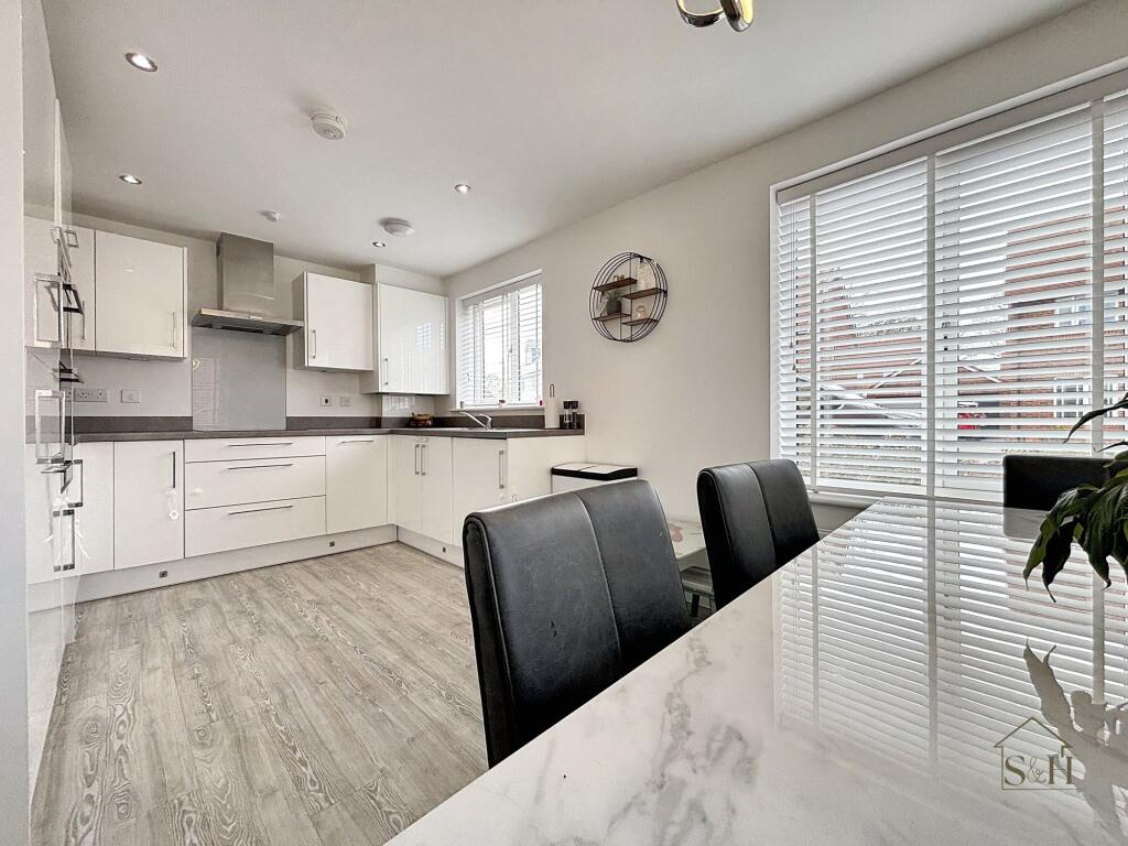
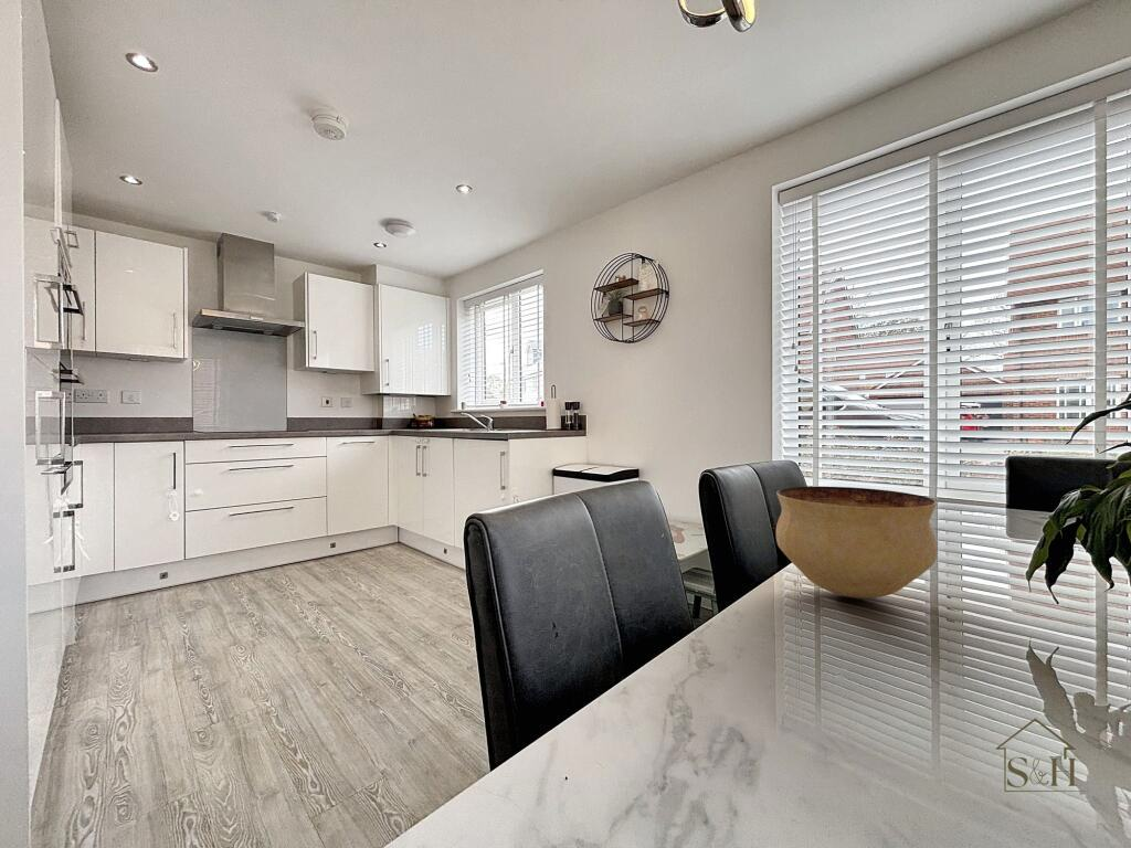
+ bowl [775,486,939,600]
